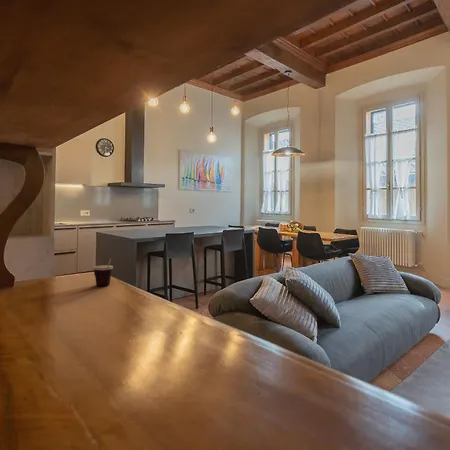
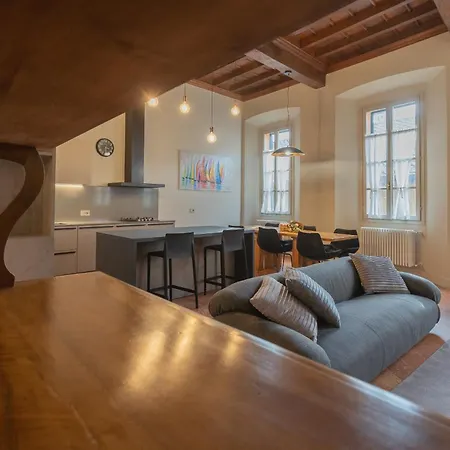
- cup [92,254,119,287]
